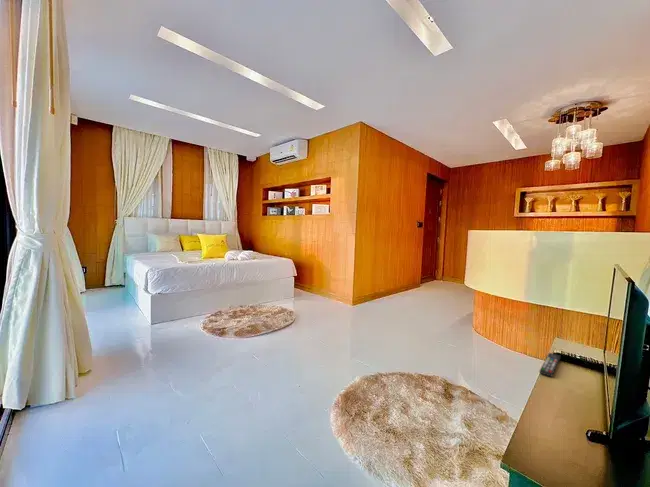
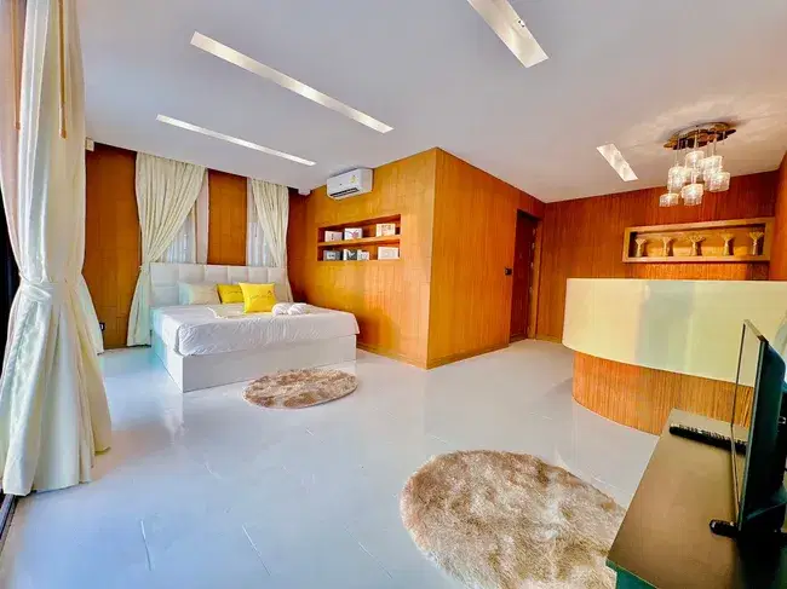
- remote control [538,352,561,378]
